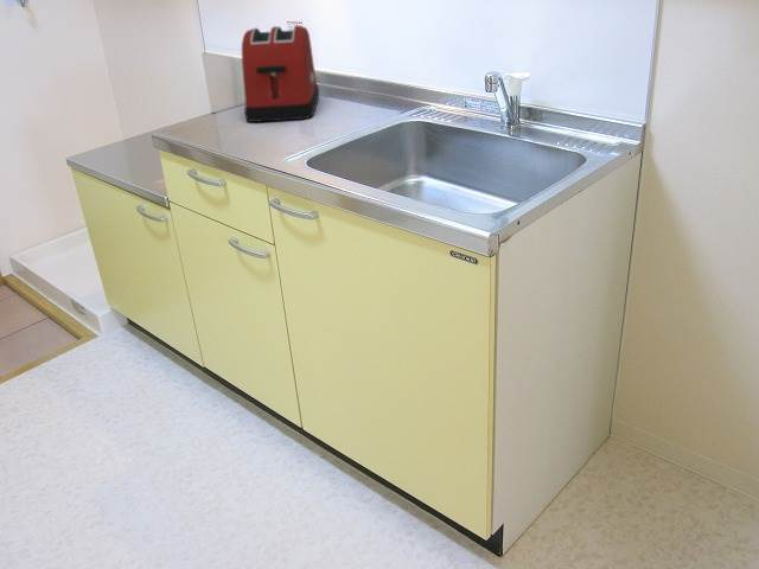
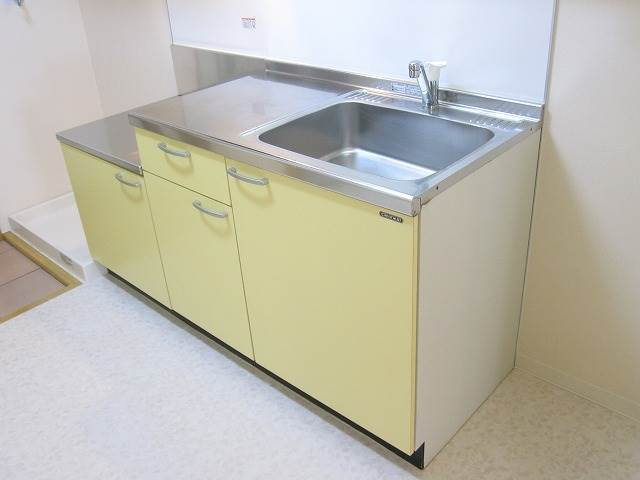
- toaster [241,24,320,123]
